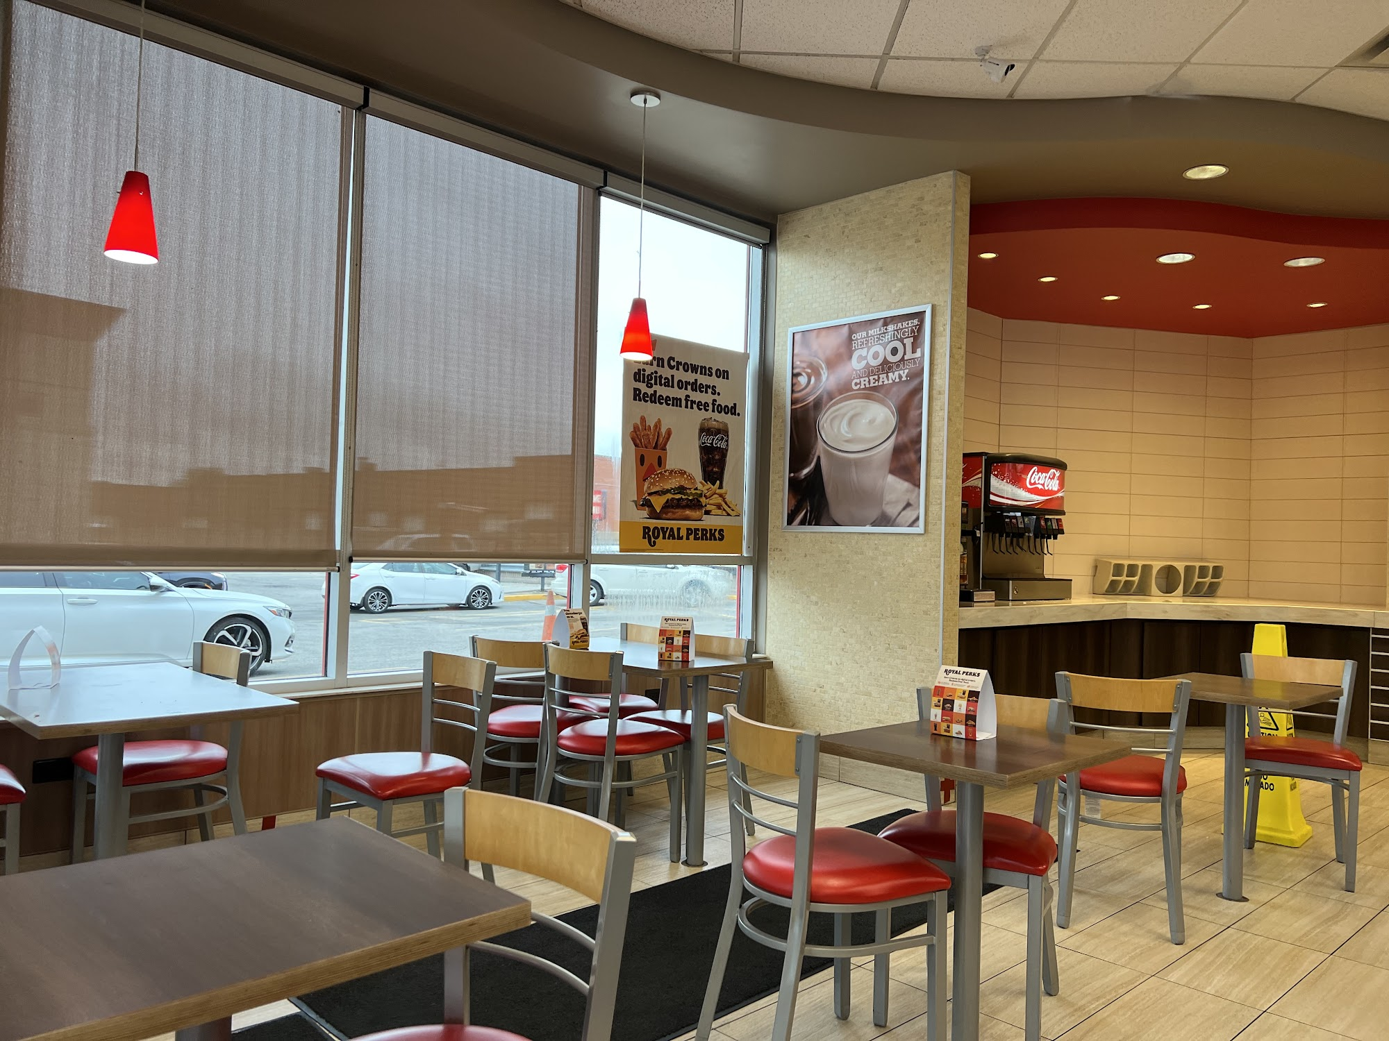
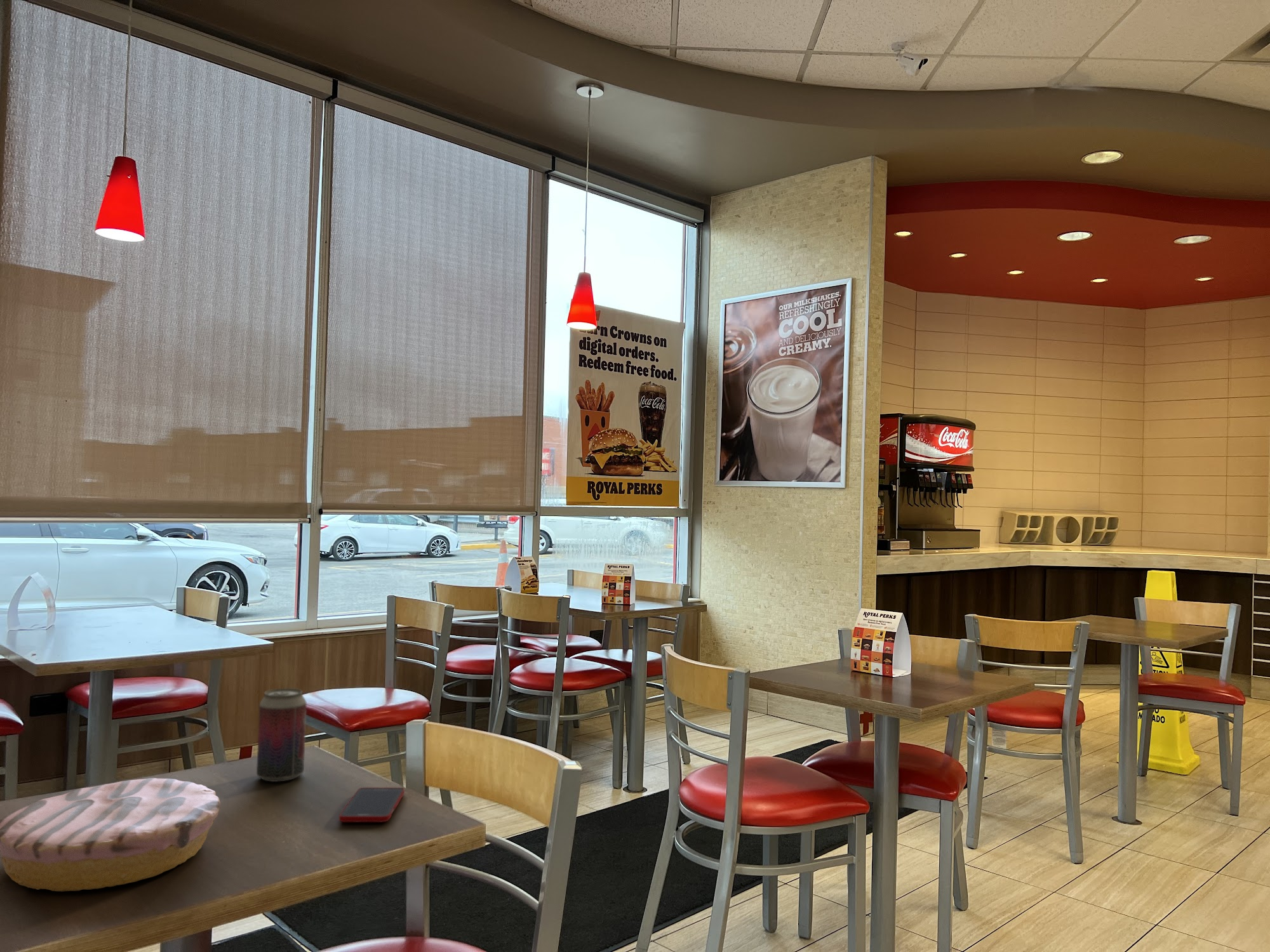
+ beverage can [256,688,307,783]
+ plate [0,777,221,892]
+ cell phone [338,787,405,823]
